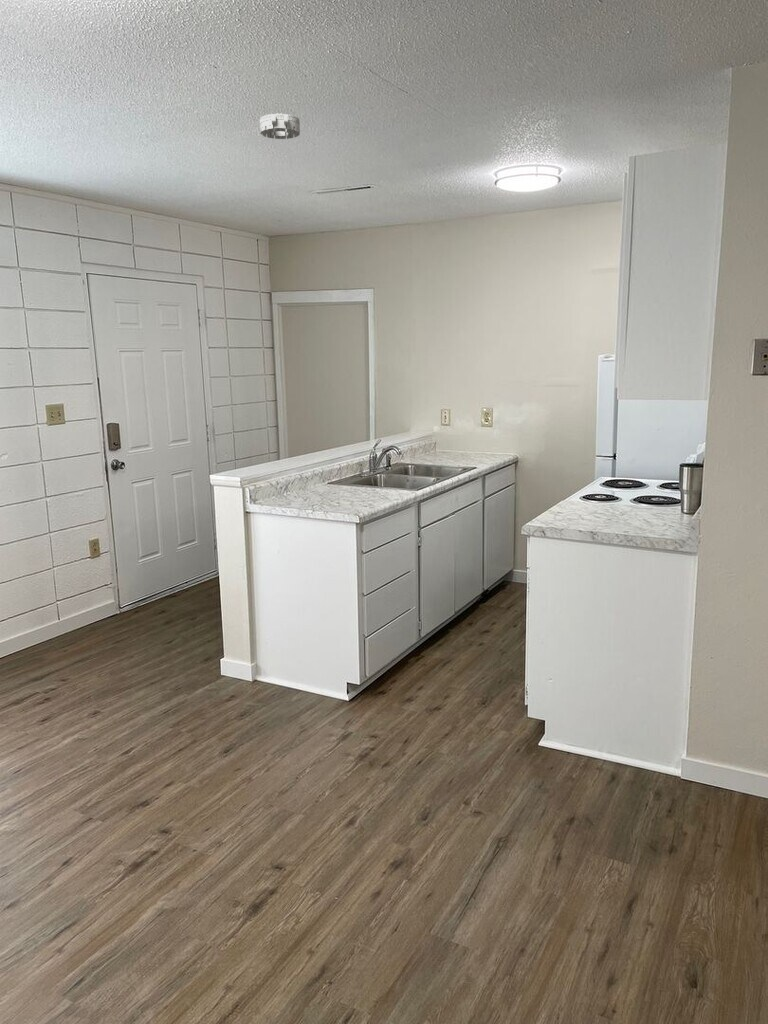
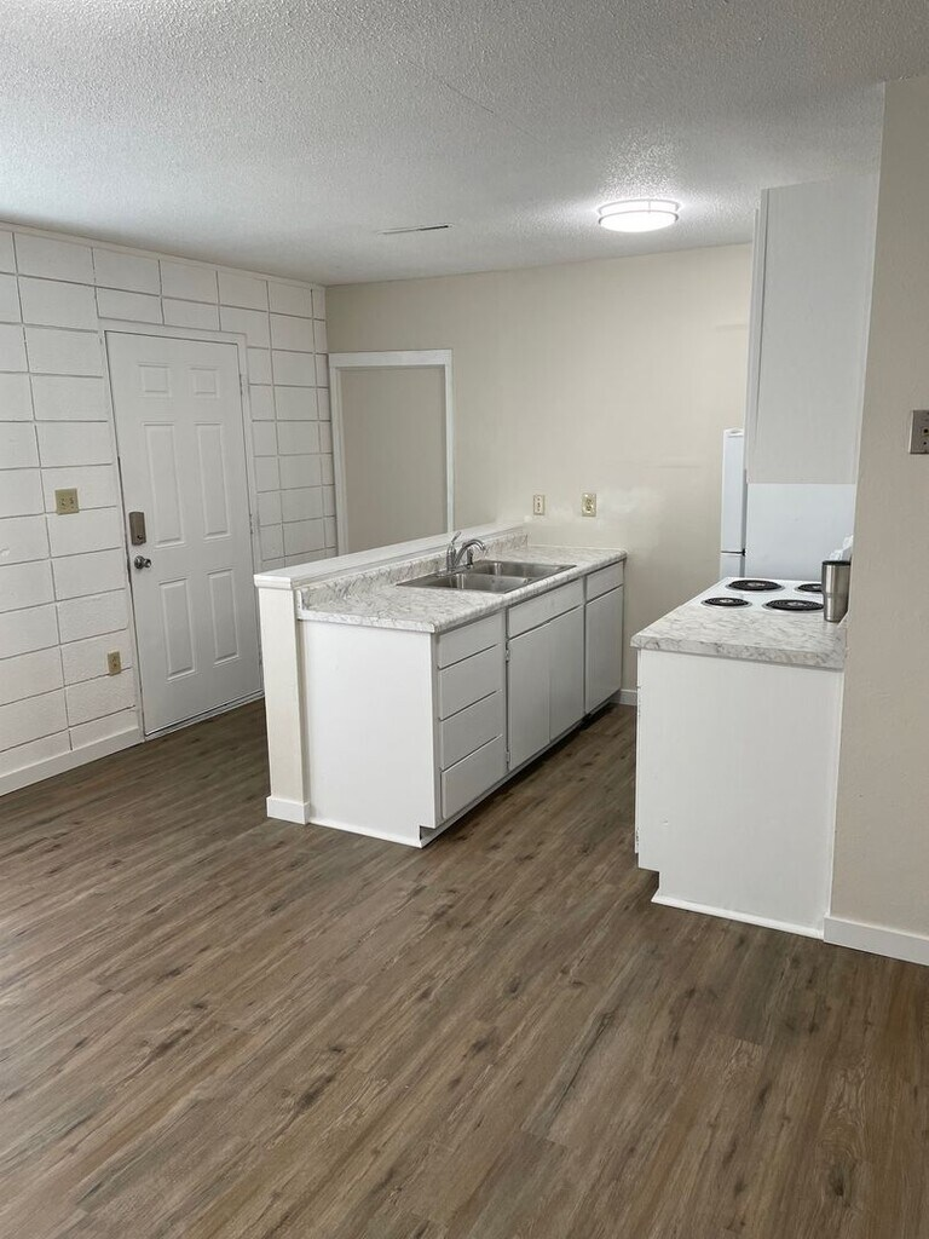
- smoke detector [259,112,301,140]
